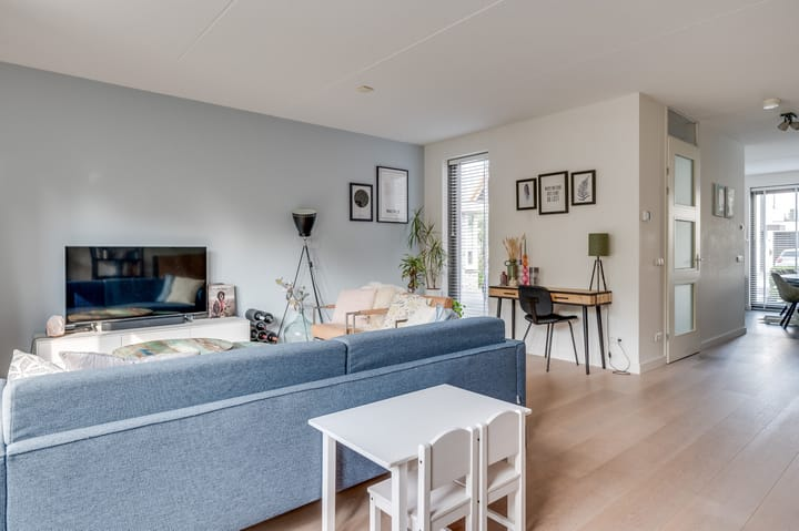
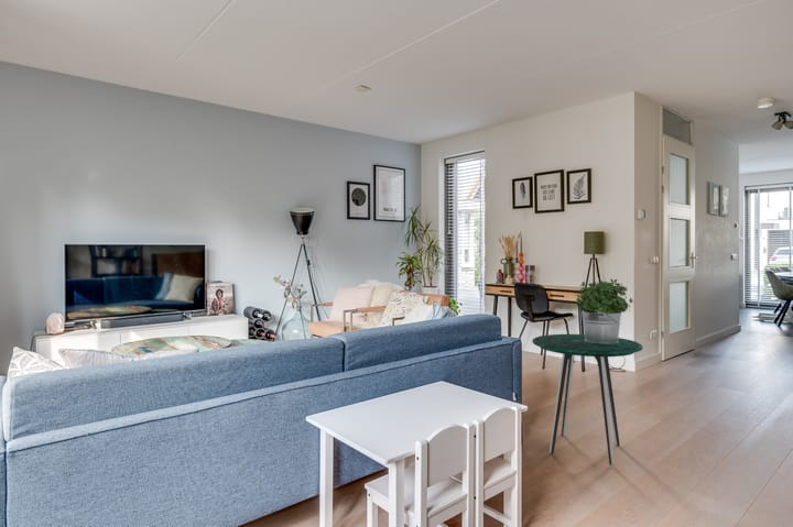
+ side table [531,333,644,466]
+ potted plant [575,278,636,344]
